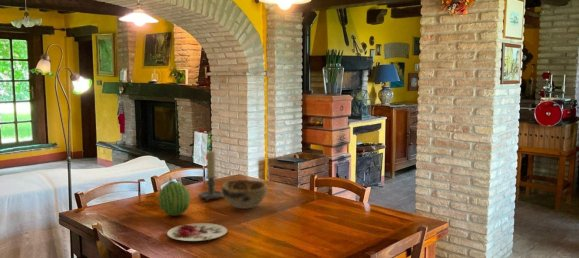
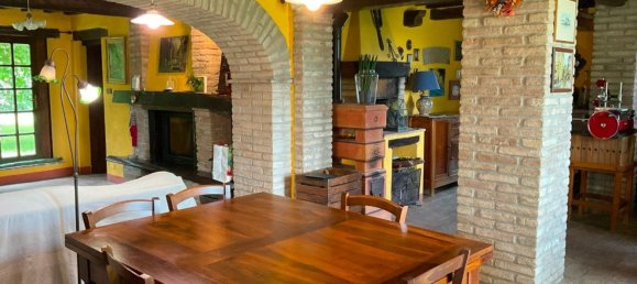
- candle holder [197,150,224,202]
- plate [166,222,228,242]
- fruit [157,176,191,217]
- decorative bowl [221,179,268,210]
